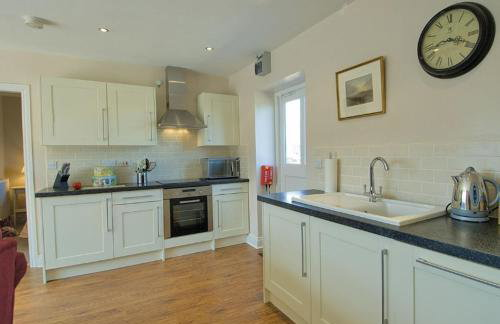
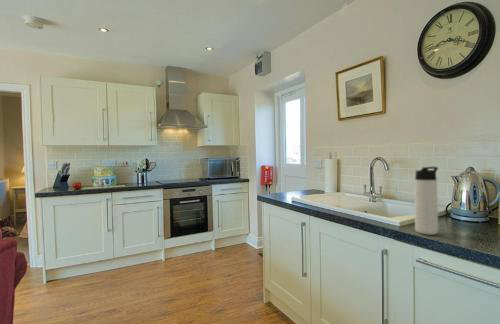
+ thermos bottle [414,166,439,236]
